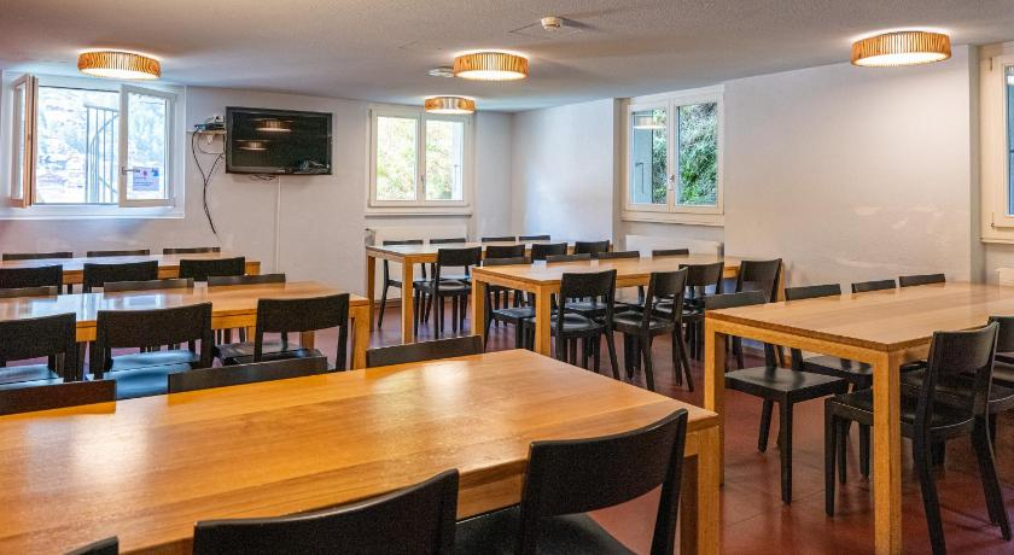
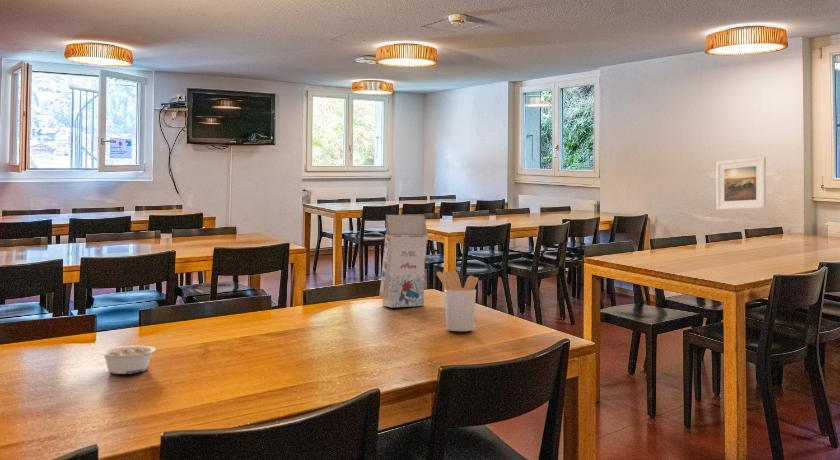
+ legume [99,345,157,375]
+ gift box [378,214,429,308]
+ utensil holder [435,269,479,332]
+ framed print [715,156,767,211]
